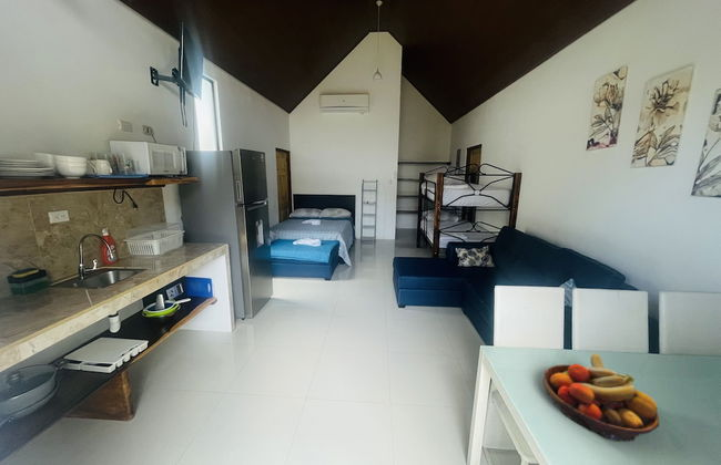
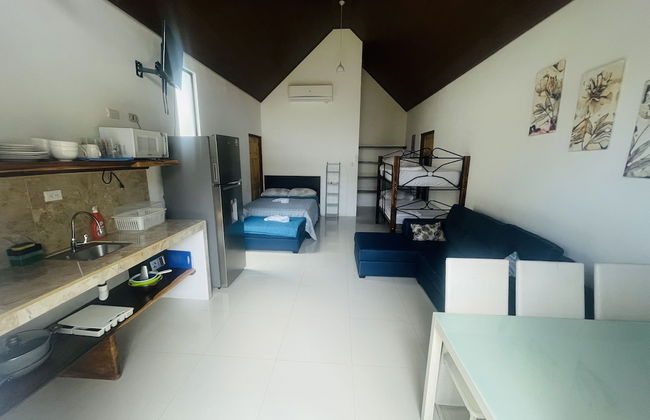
- fruit bowl [542,352,660,443]
